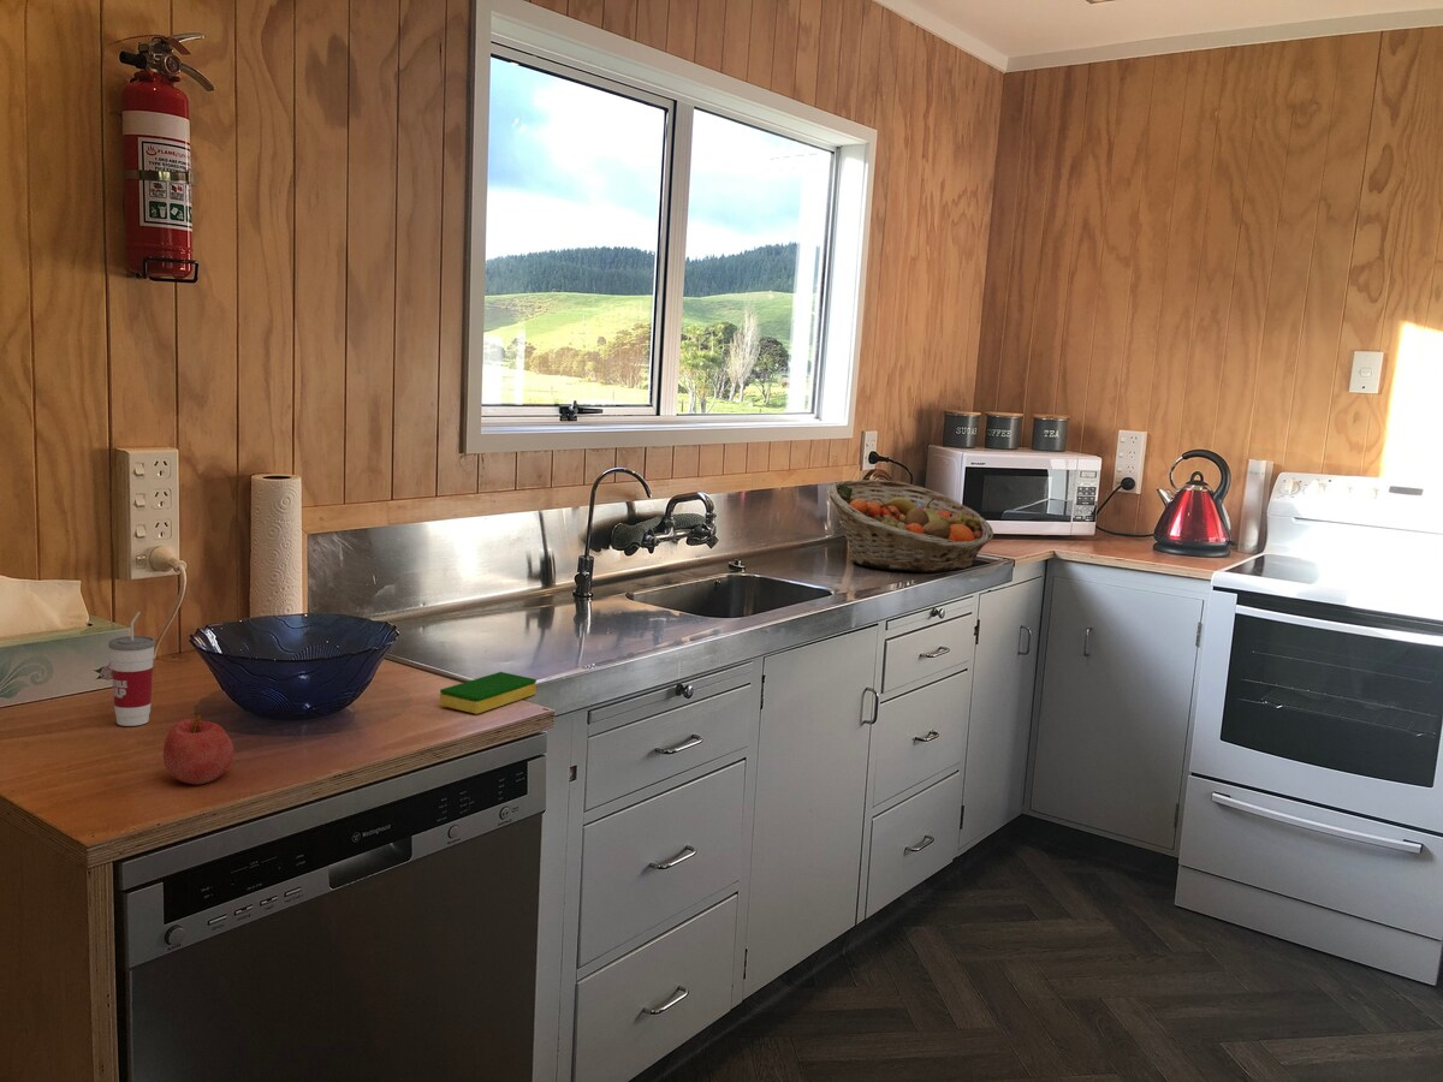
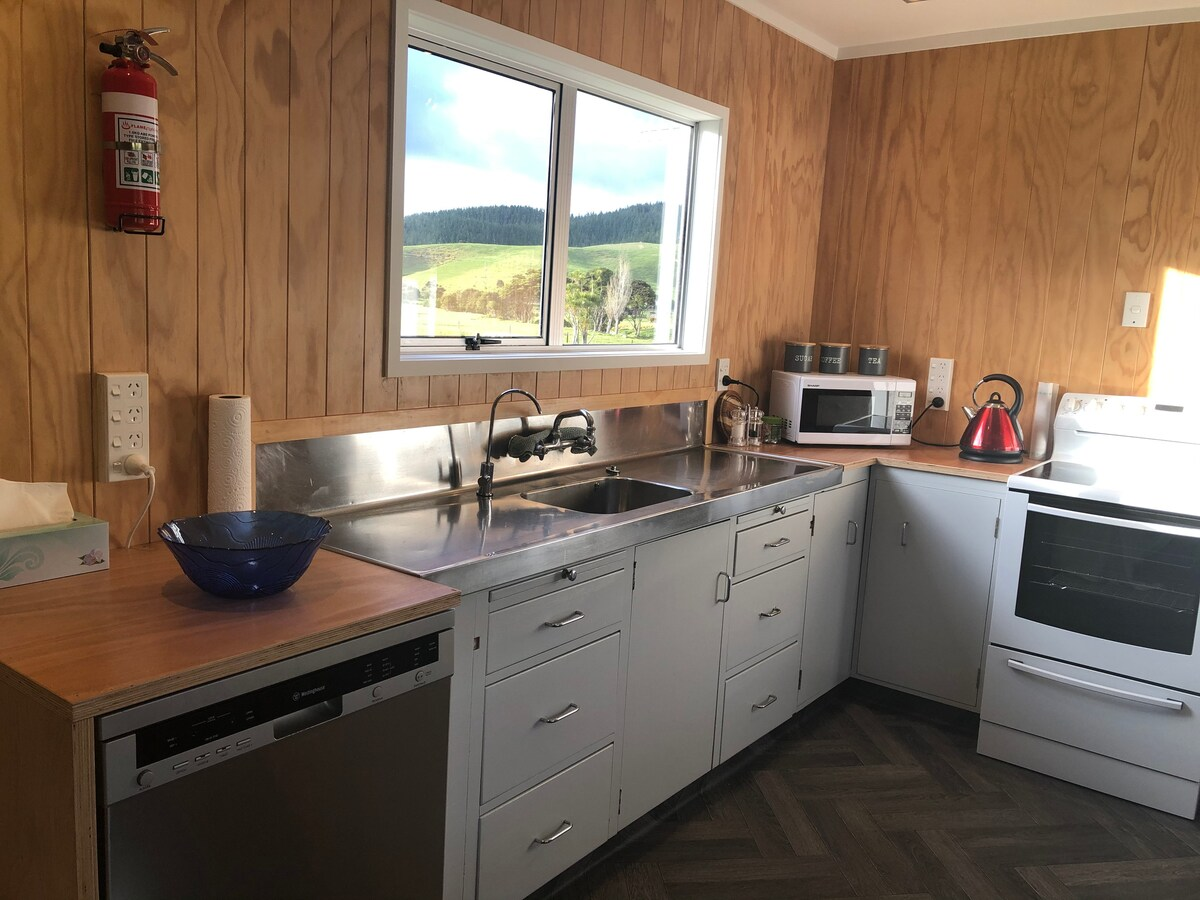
- cup [107,611,156,727]
- dish sponge [439,671,538,715]
- fruit basket [827,478,994,573]
- apple [162,714,236,785]
